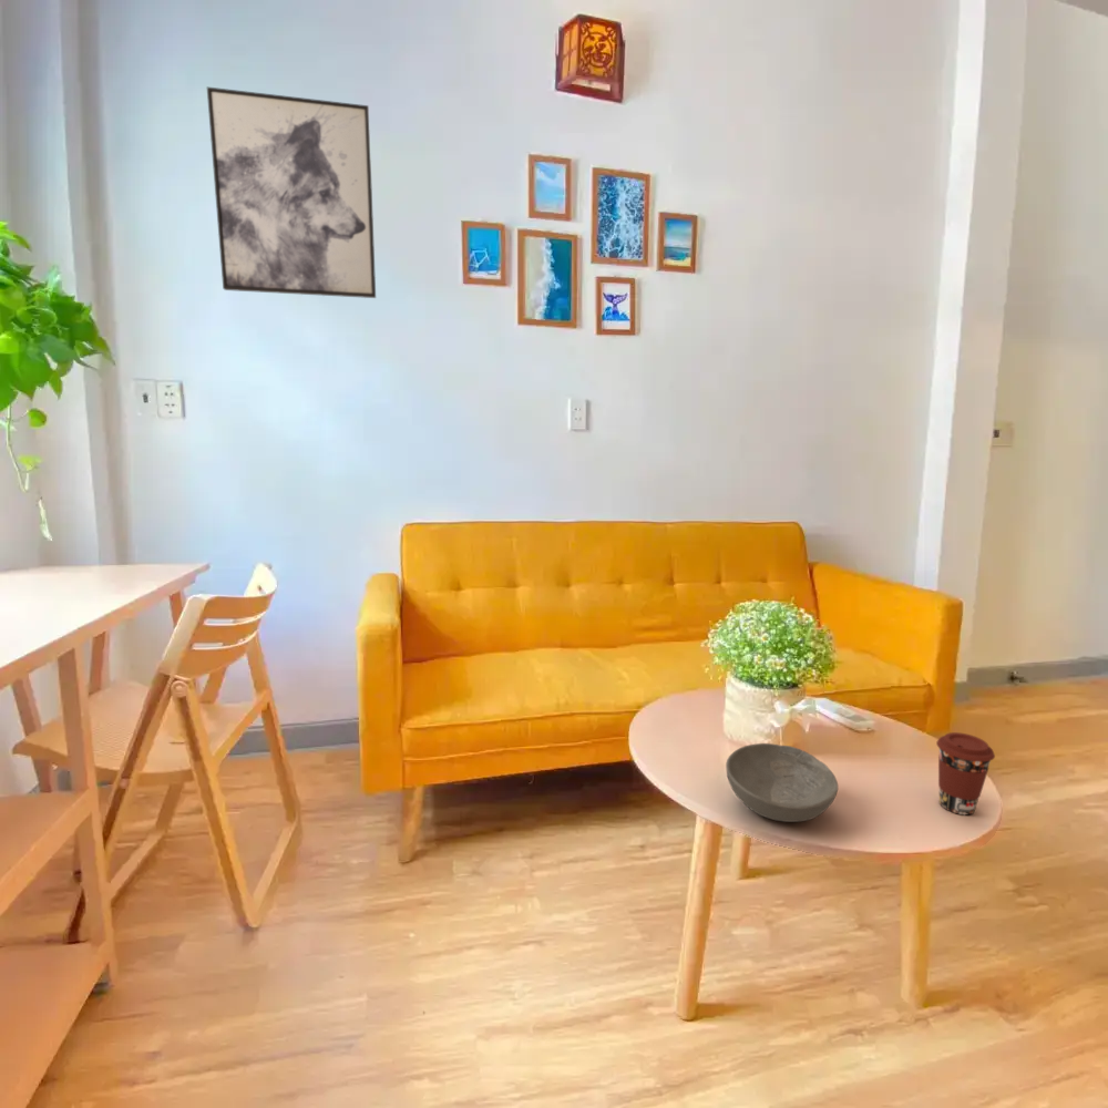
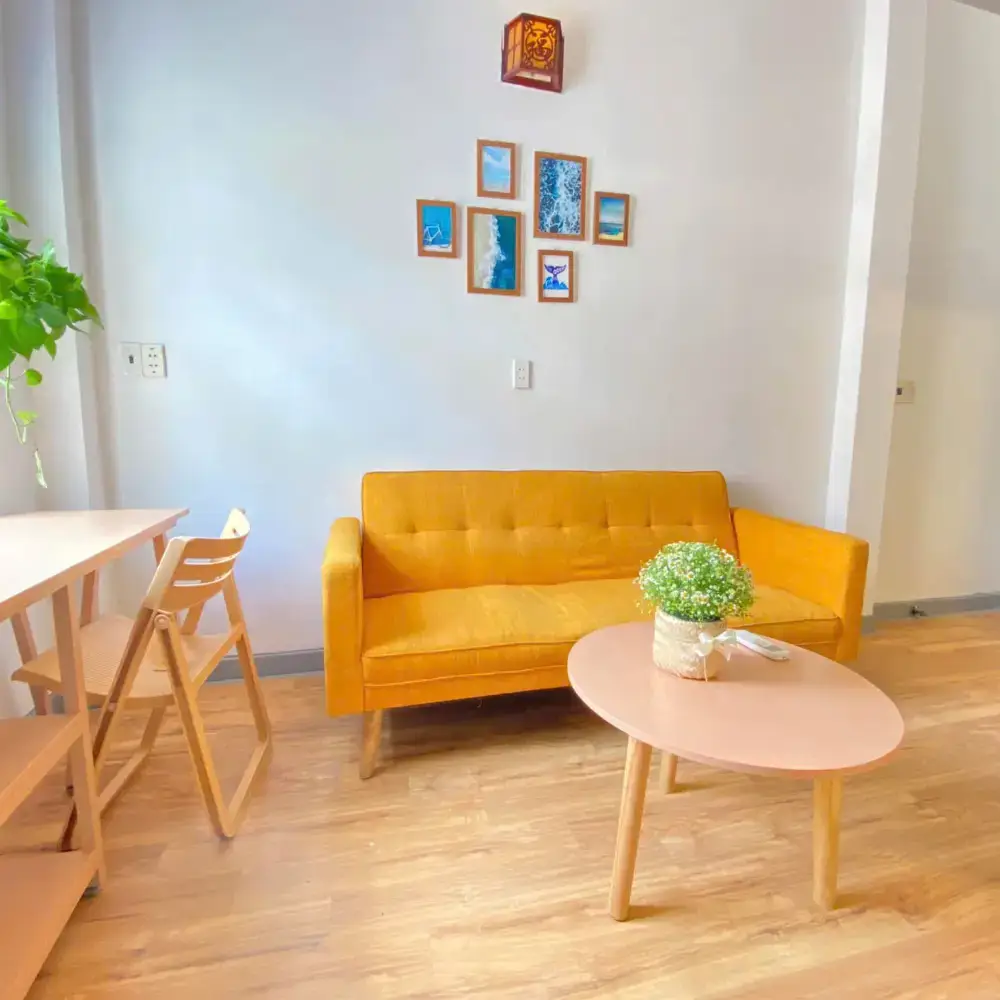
- coffee cup [935,731,996,815]
- wall art [206,86,377,299]
- soup bowl [725,742,839,823]
